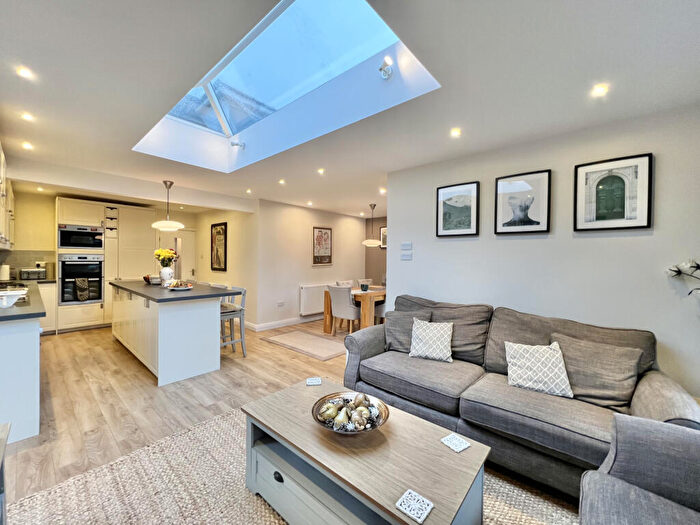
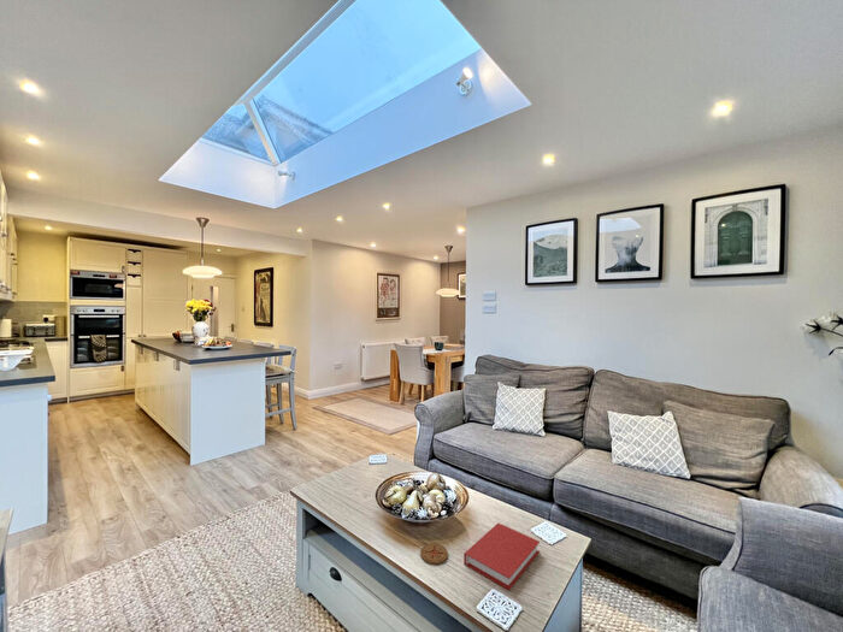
+ coaster [419,543,449,565]
+ book [462,522,541,591]
